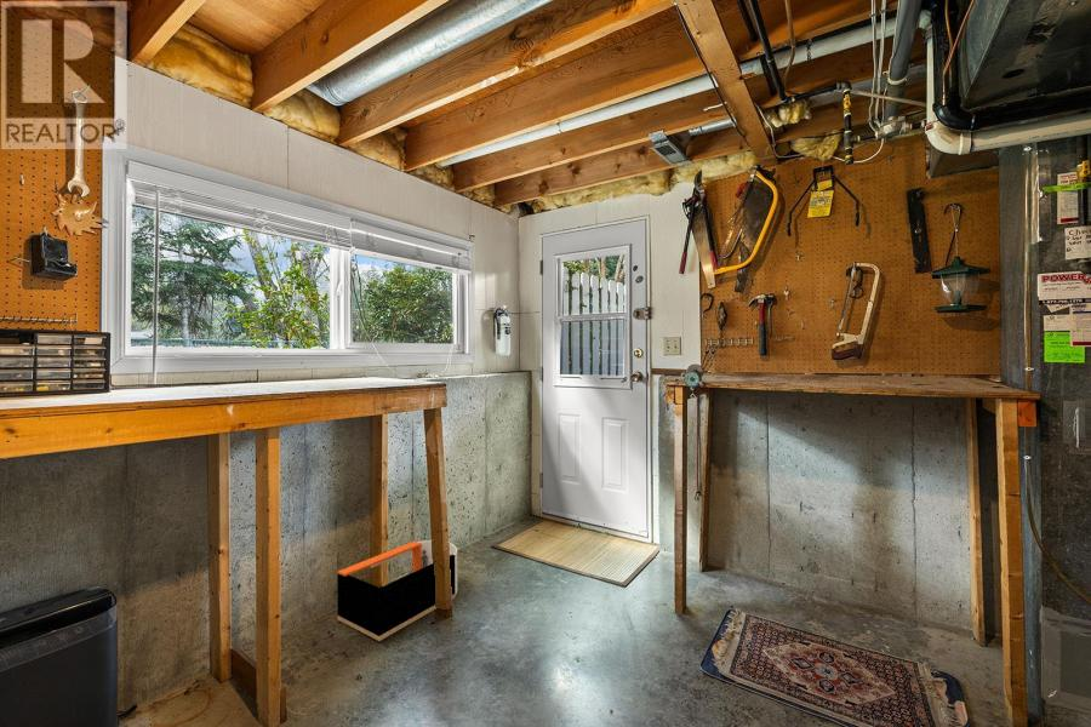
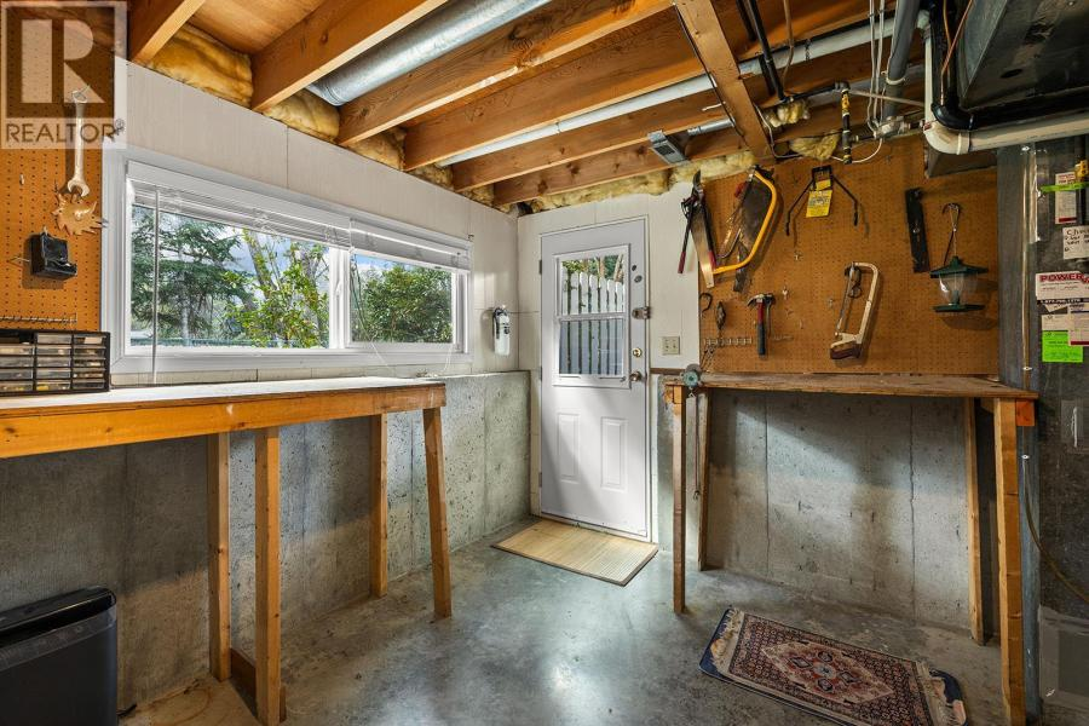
- storage bin [336,539,458,642]
